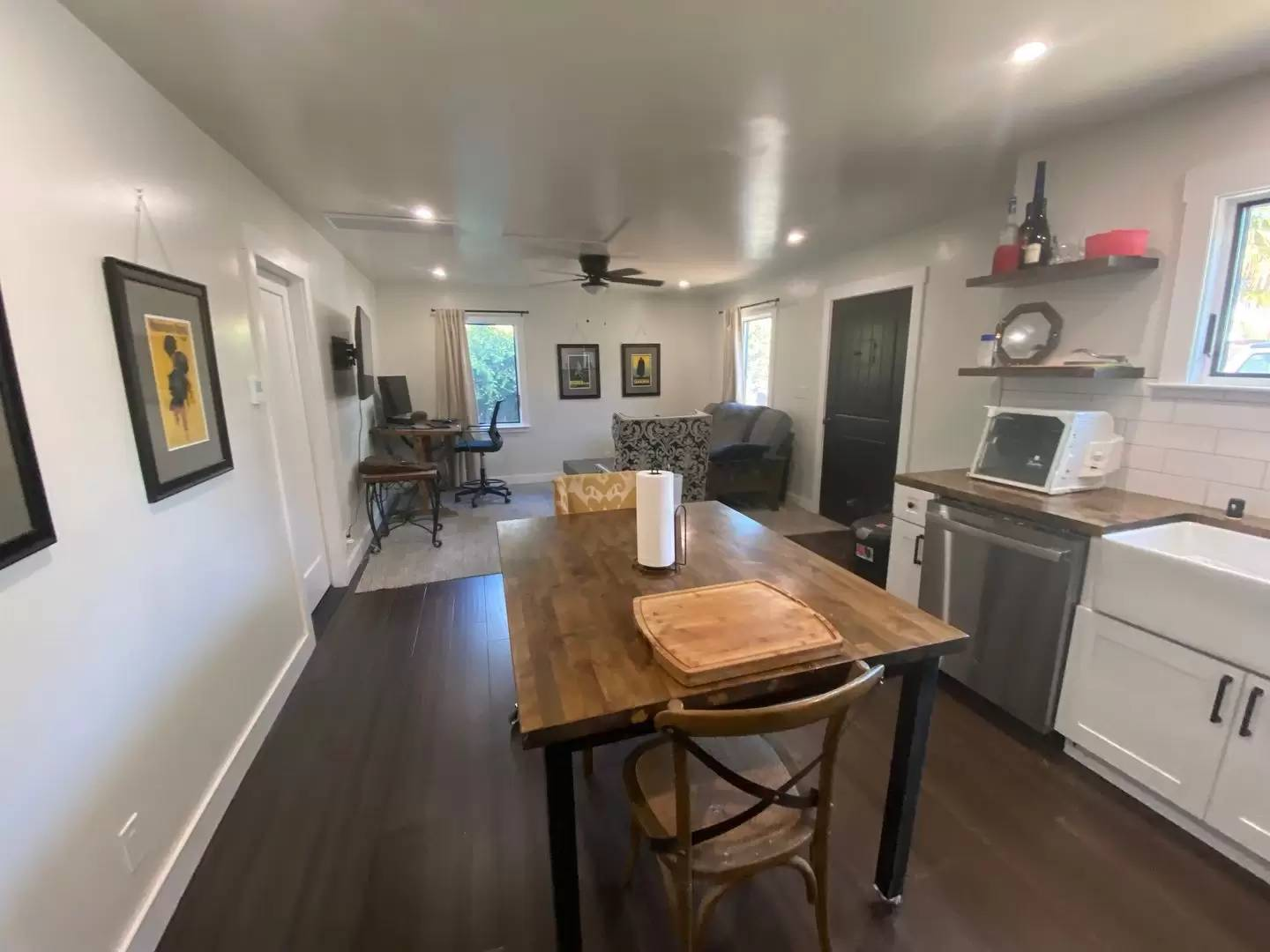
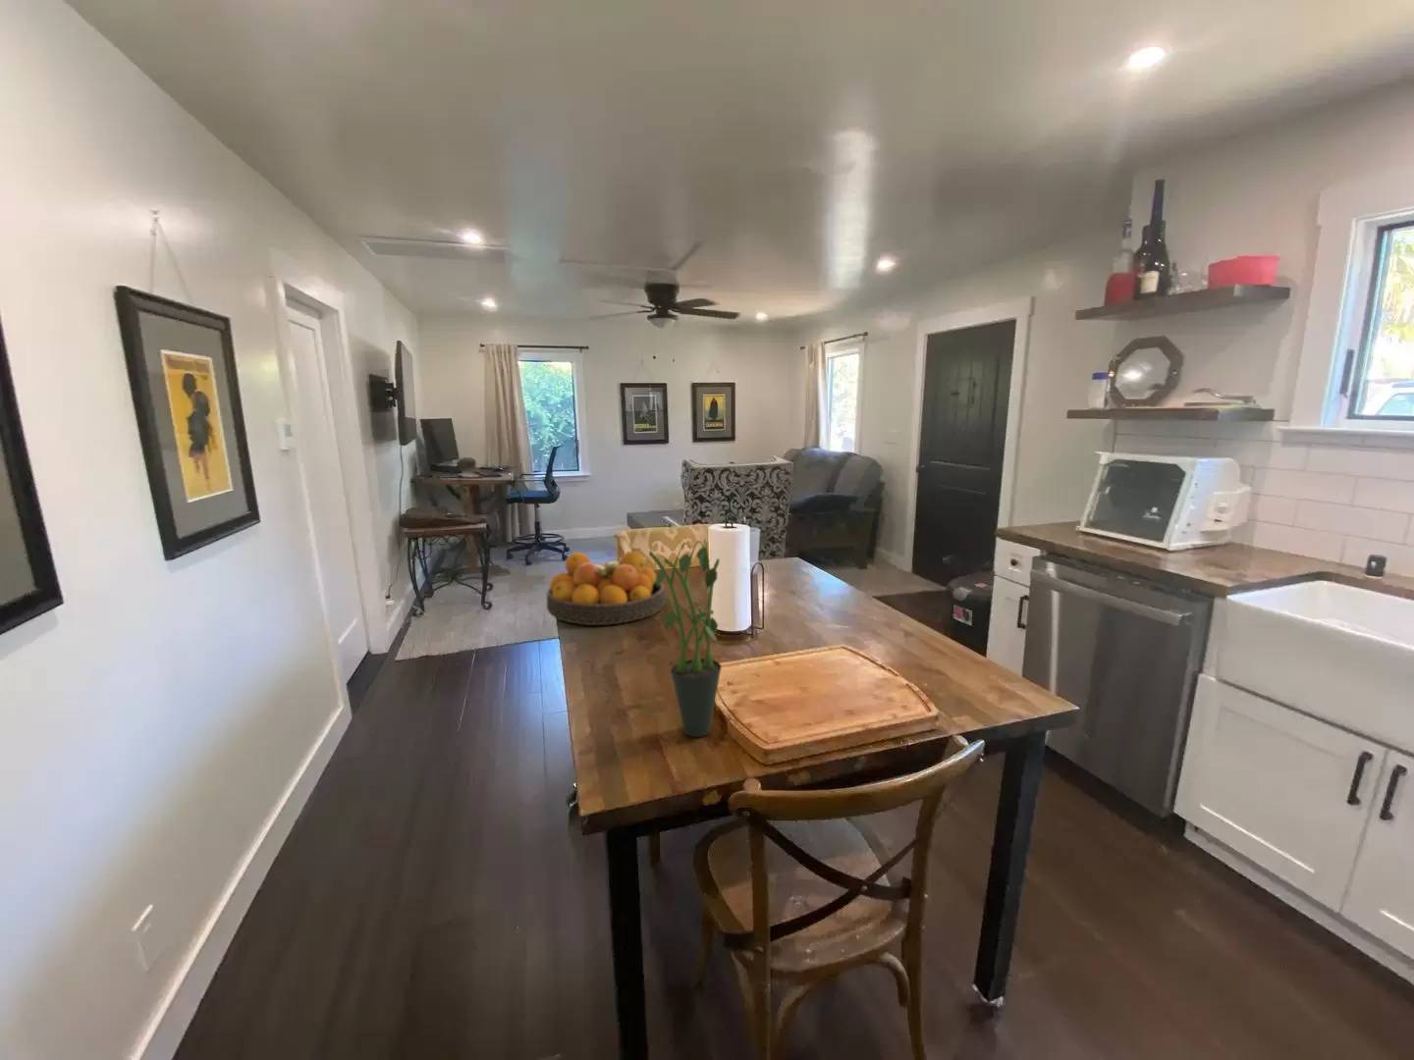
+ potted plant [639,538,721,738]
+ fruit bowl [544,551,667,626]
